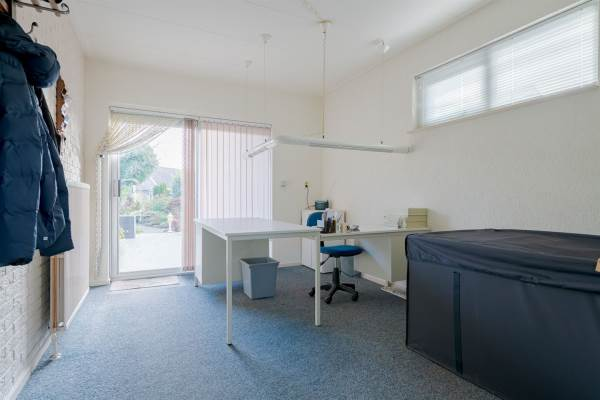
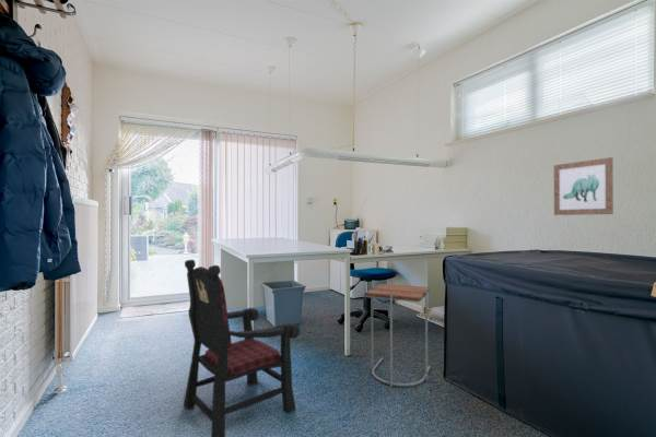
+ wall art [553,156,614,216]
+ side table [364,283,431,388]
+ armchair [183,259,302,437]
